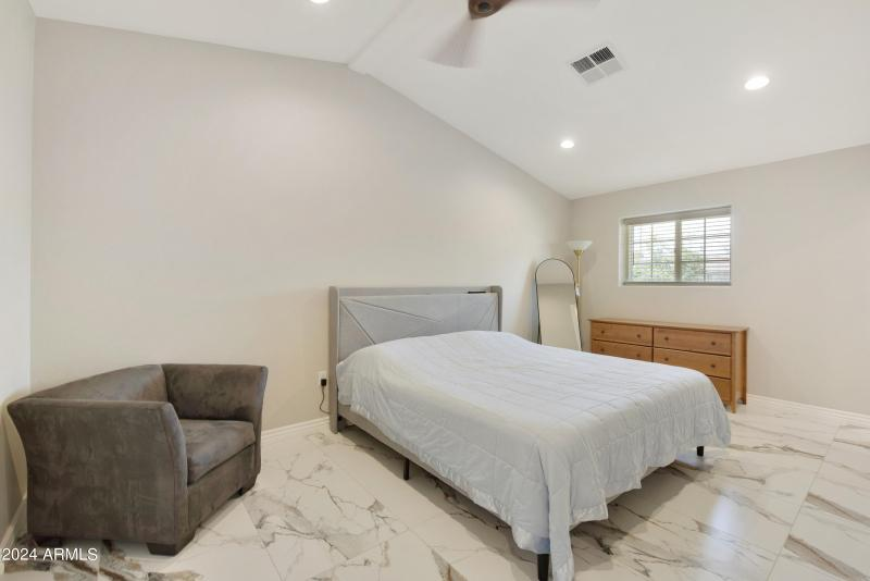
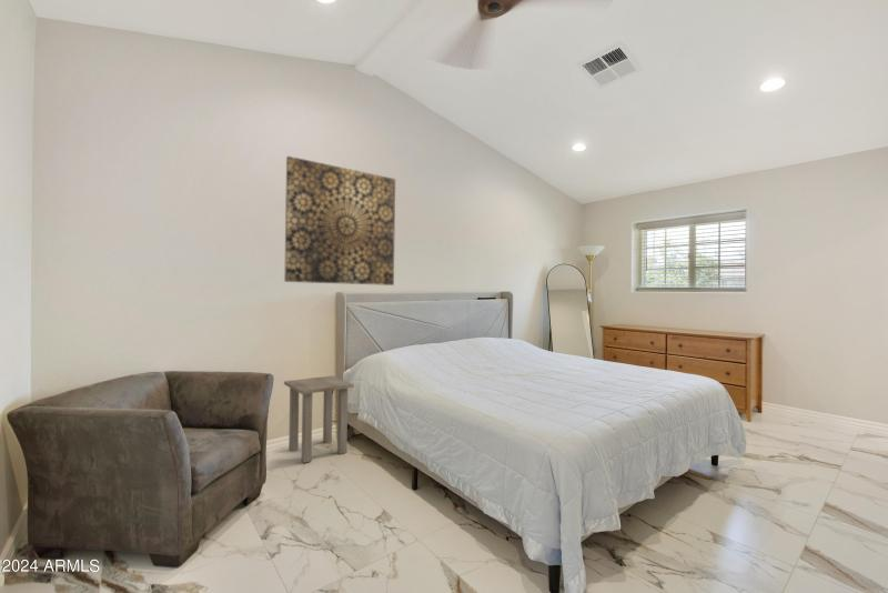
+ wall art [283,155,396,287]
+ side table [283,374,355,464]
